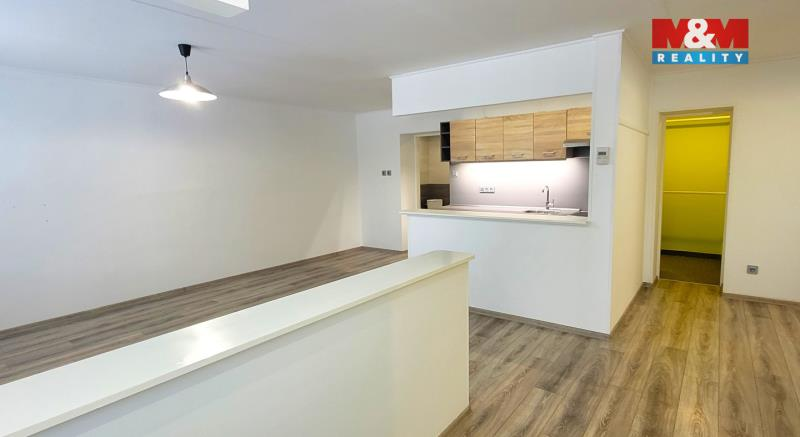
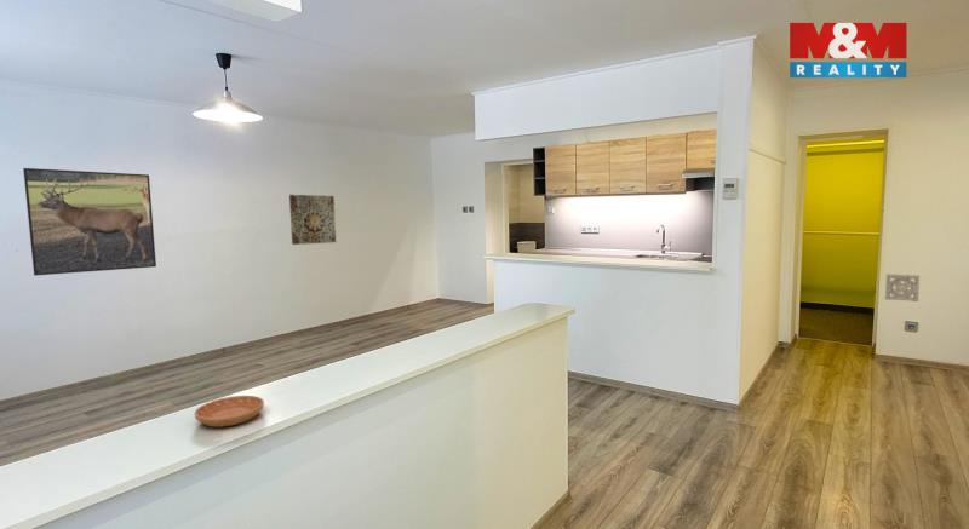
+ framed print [22,167,157,277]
+ wall ornament [884,274,921,303]
+ wall art [288,194,337,246]
+ saucer [194,395,265,429]
